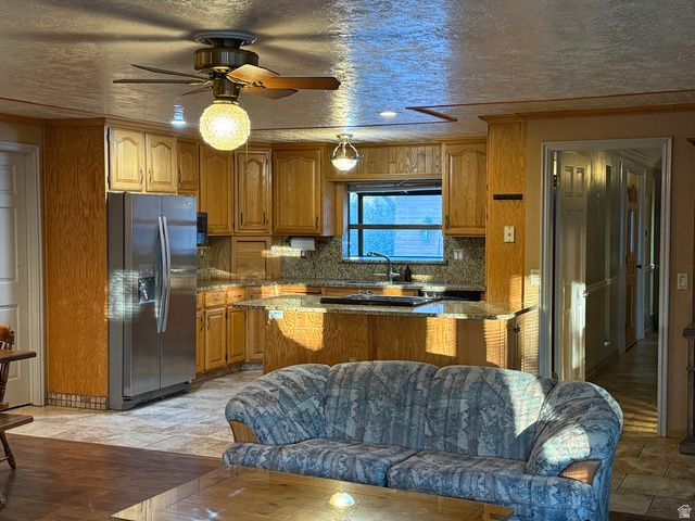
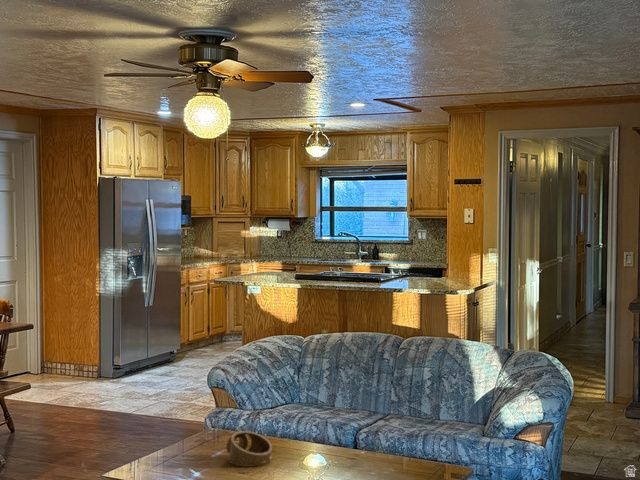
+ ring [225,430,273,468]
